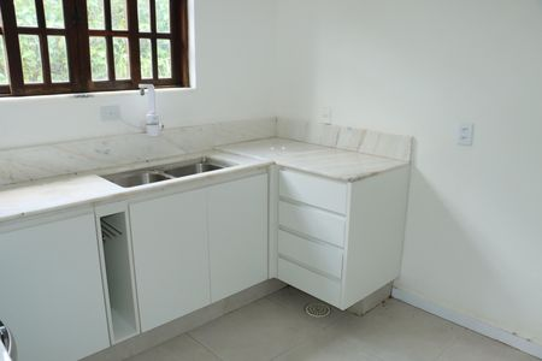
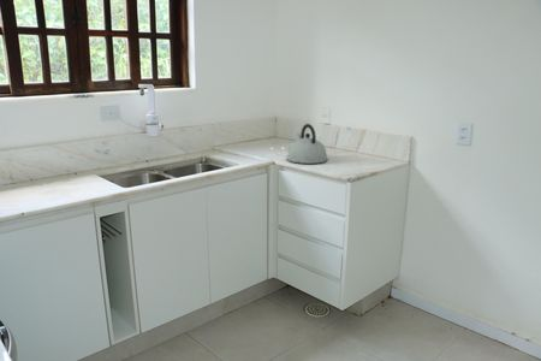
+ kettle [285,123,328,165]
